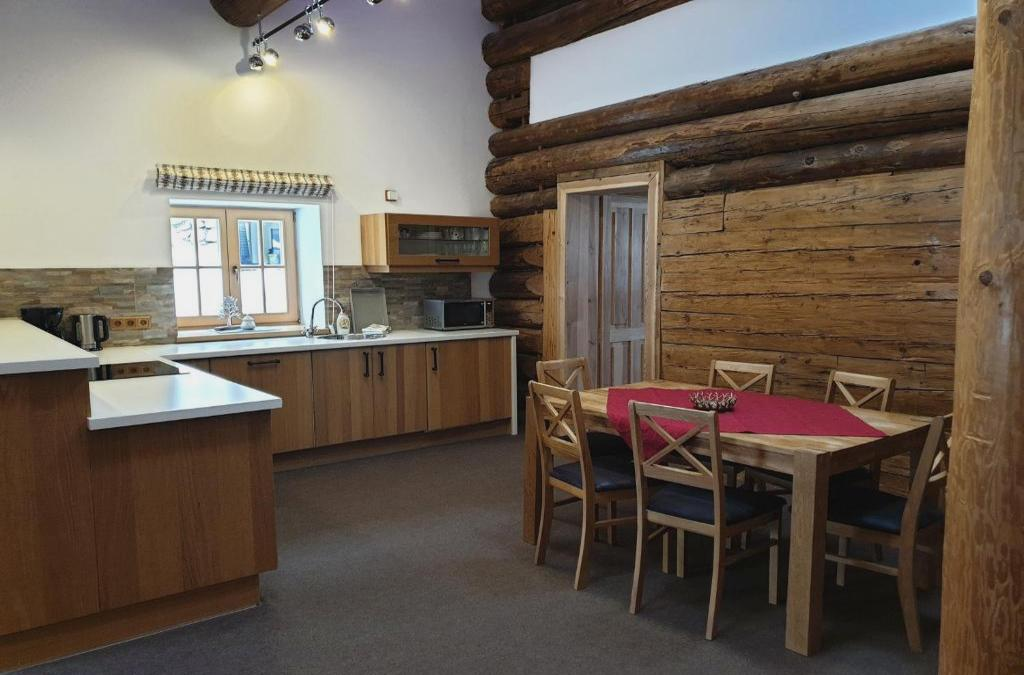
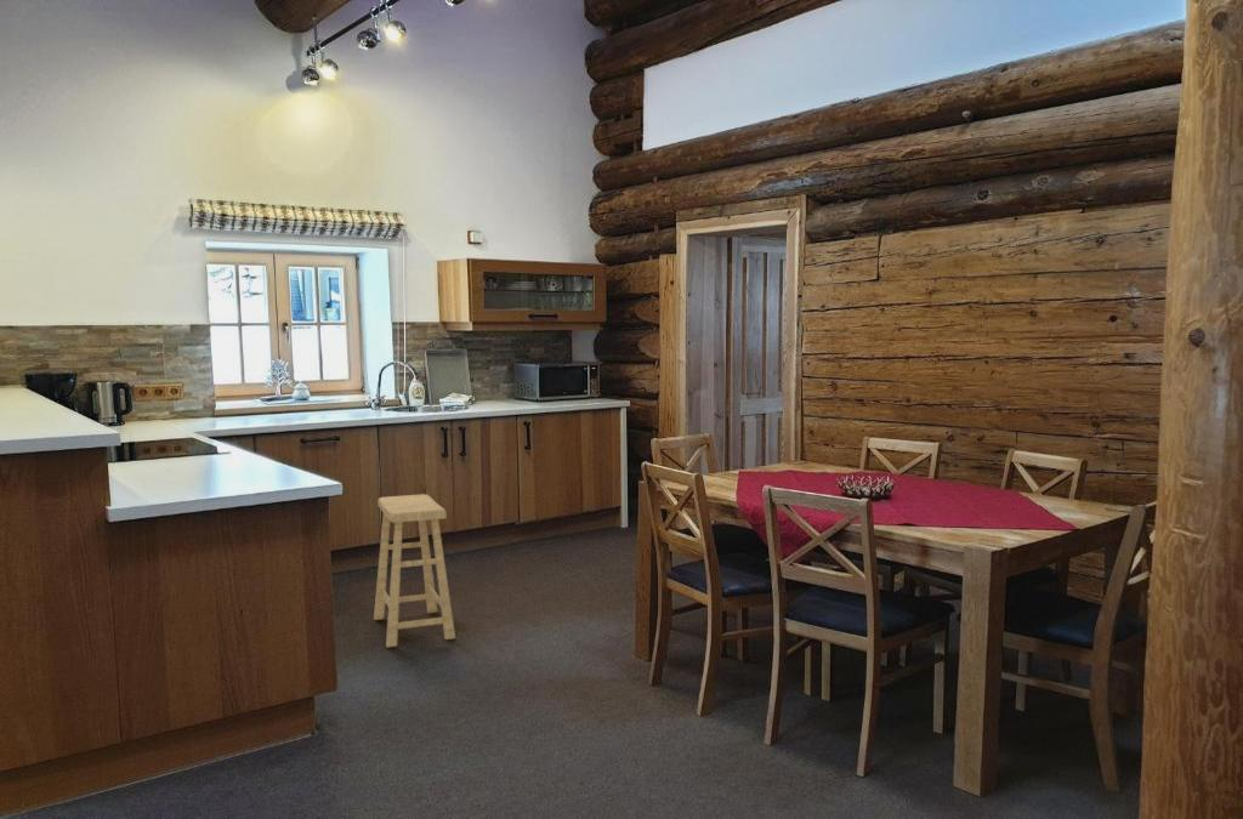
+ stool [373,493,456,649]
